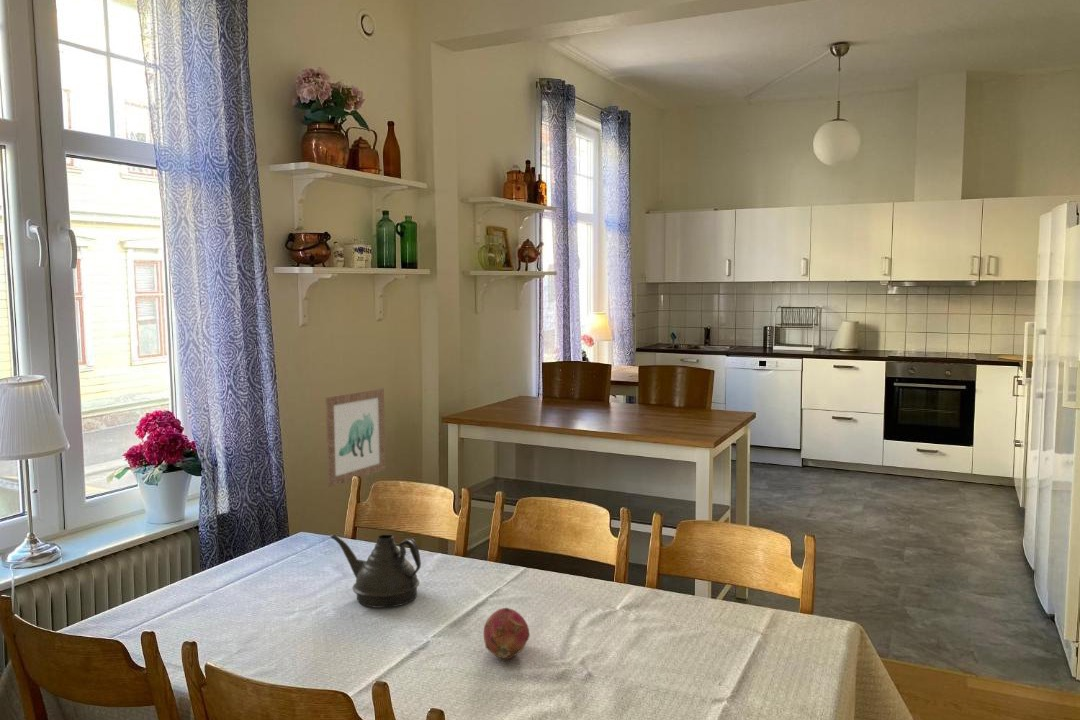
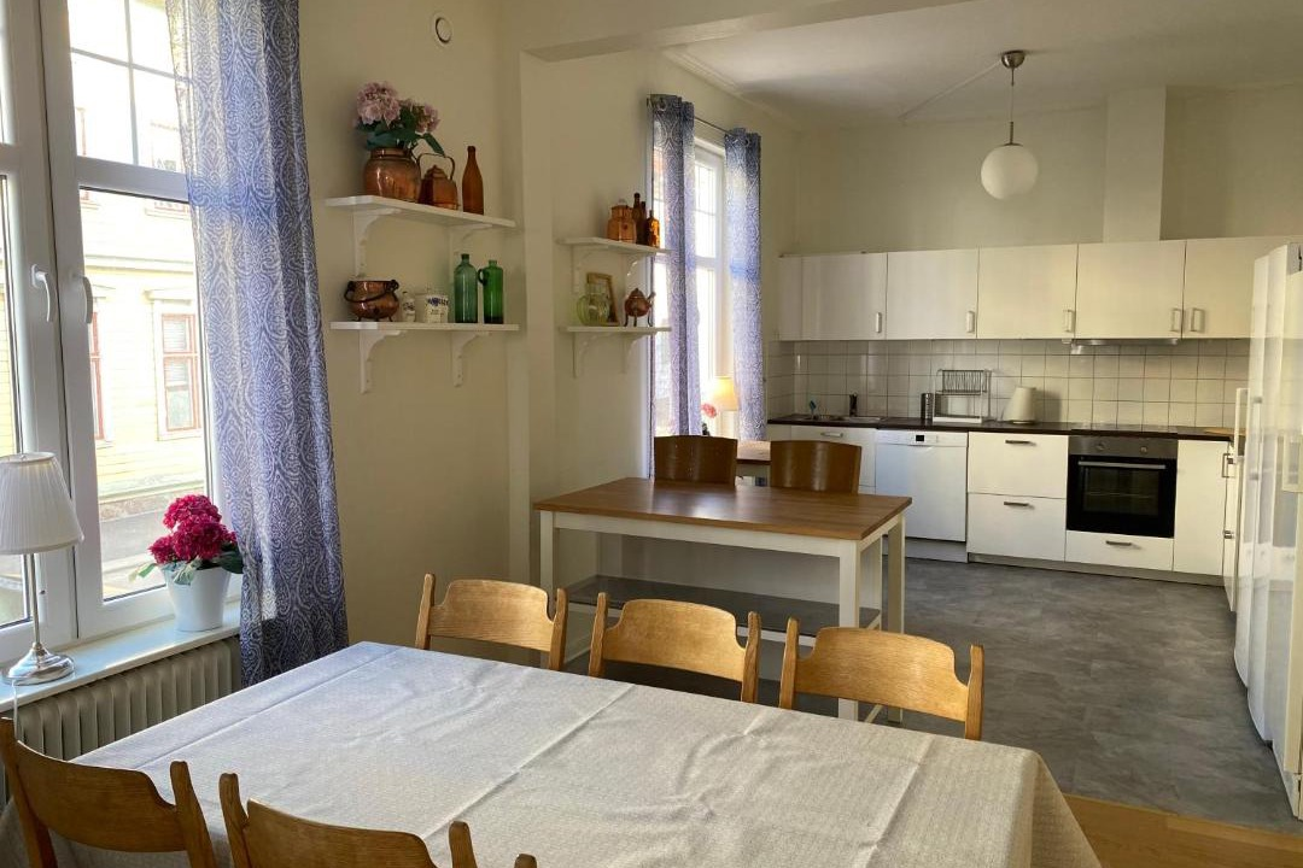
- wall art [325,387,387,488]
- fruit [483,607,531,660]
- teapot [329,534,422,609]
